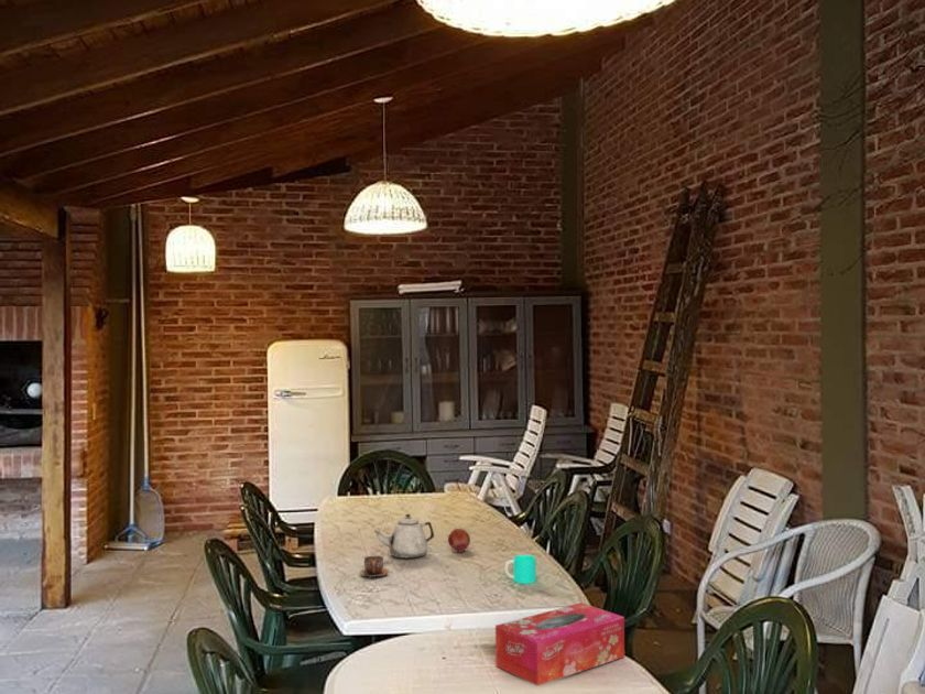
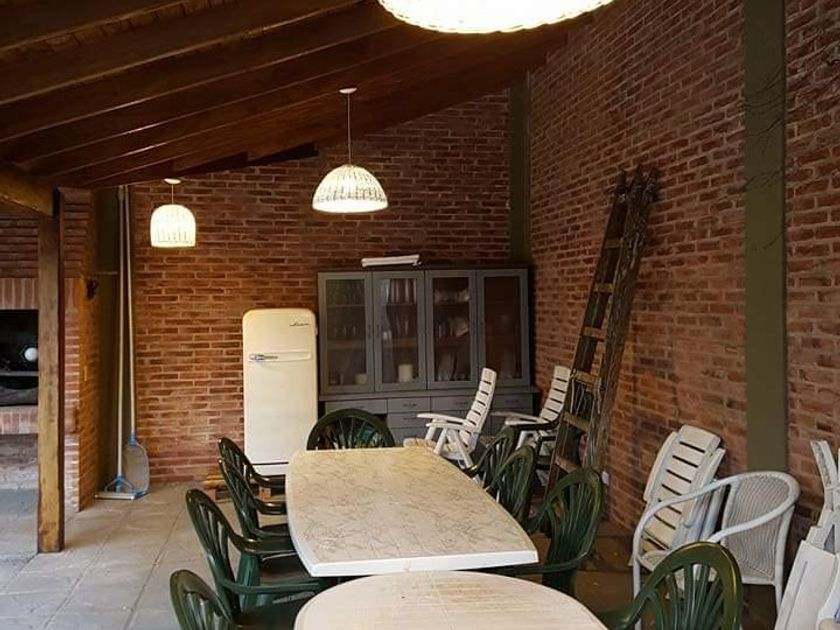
- cup [503,554,537,585]
- fruit [447,528,471,554]
- cup [359,555,390,578]
- teapot [373,513,435,560]
- tissue box [494,601,625,687]
